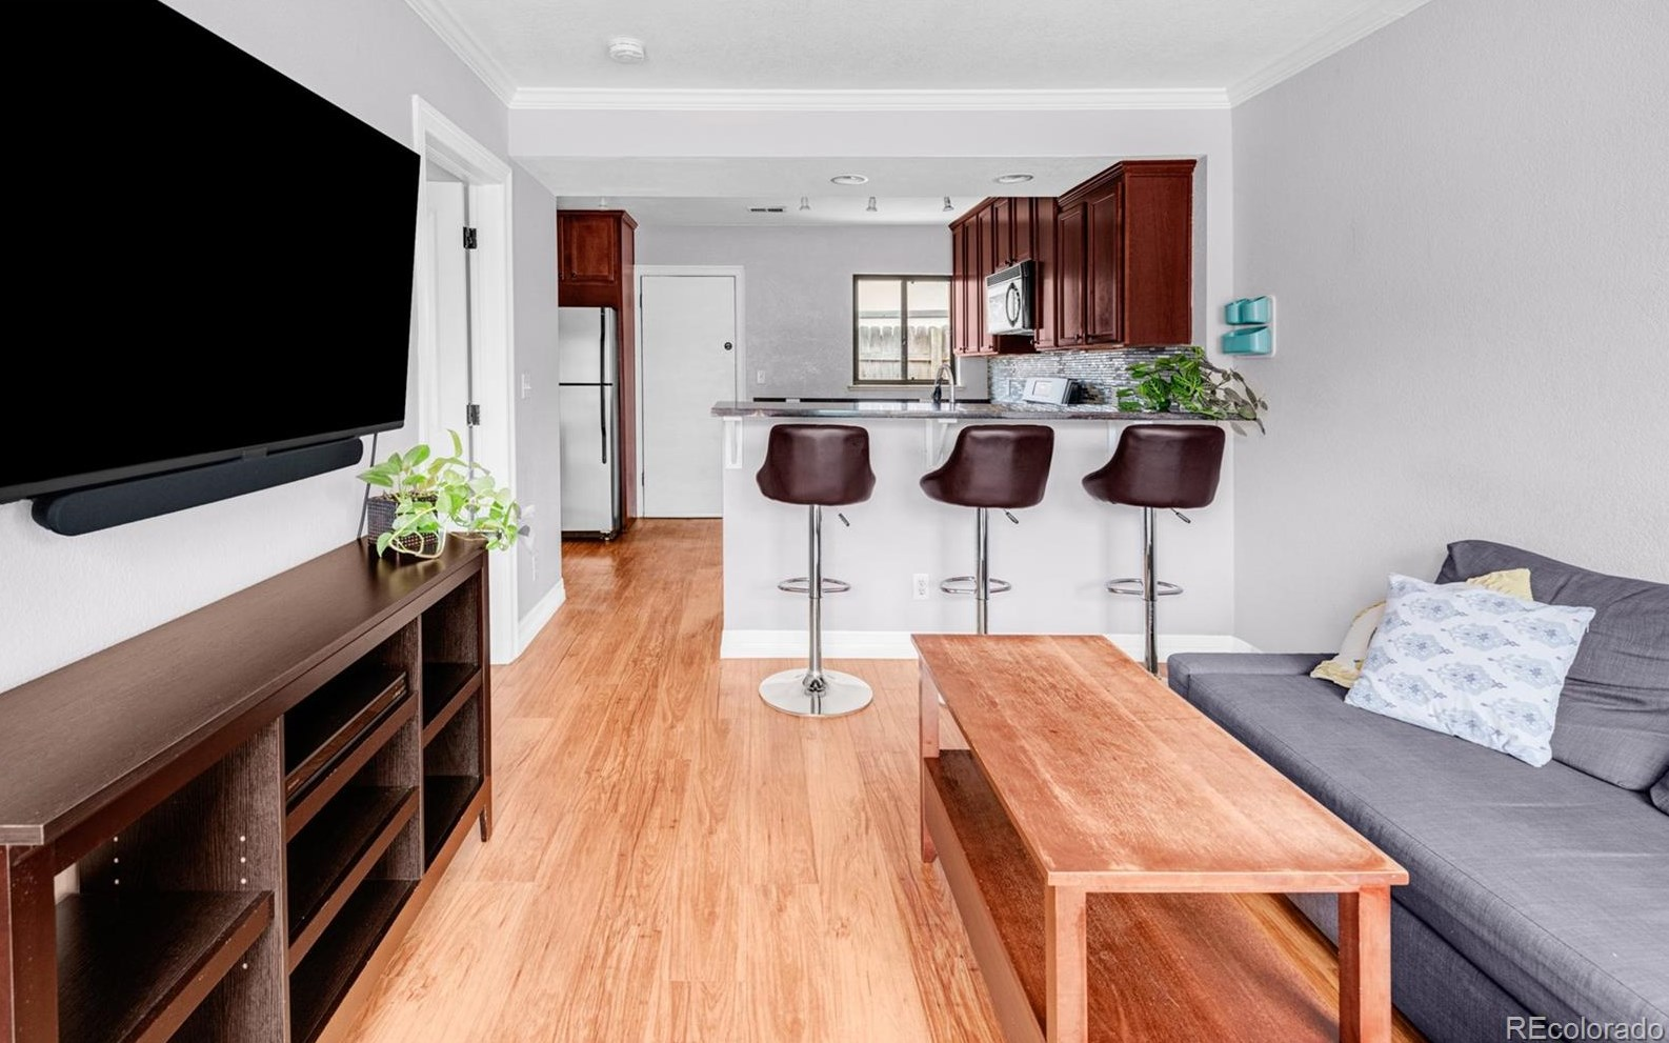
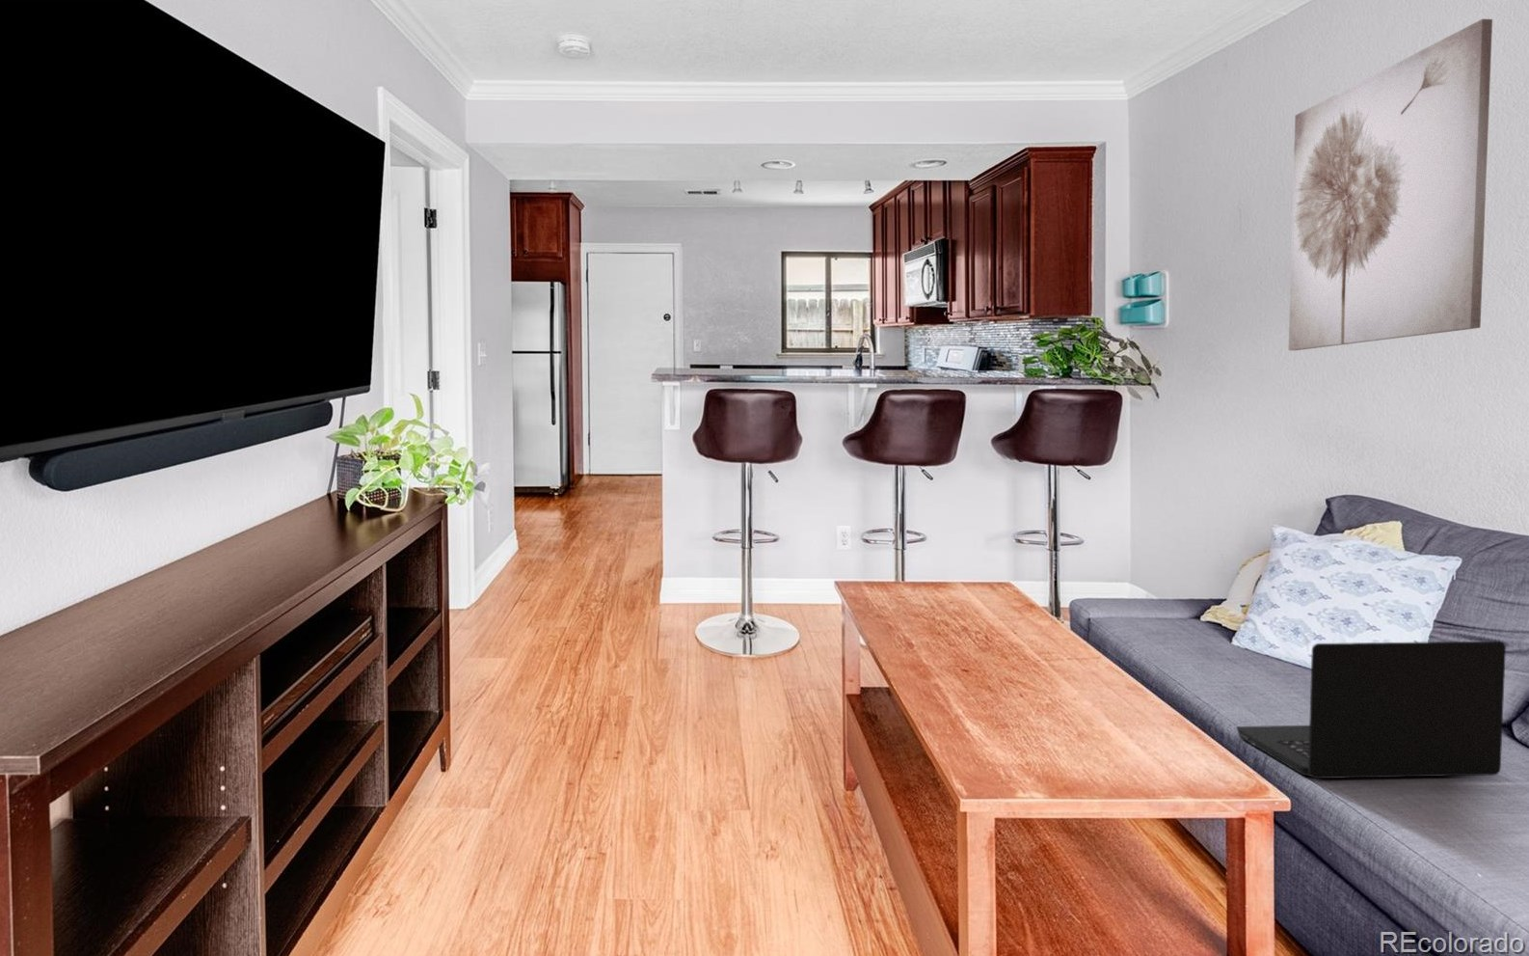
+ laptop [1236,641,1507,780]
+ wall art [1288,19,1494,351]
